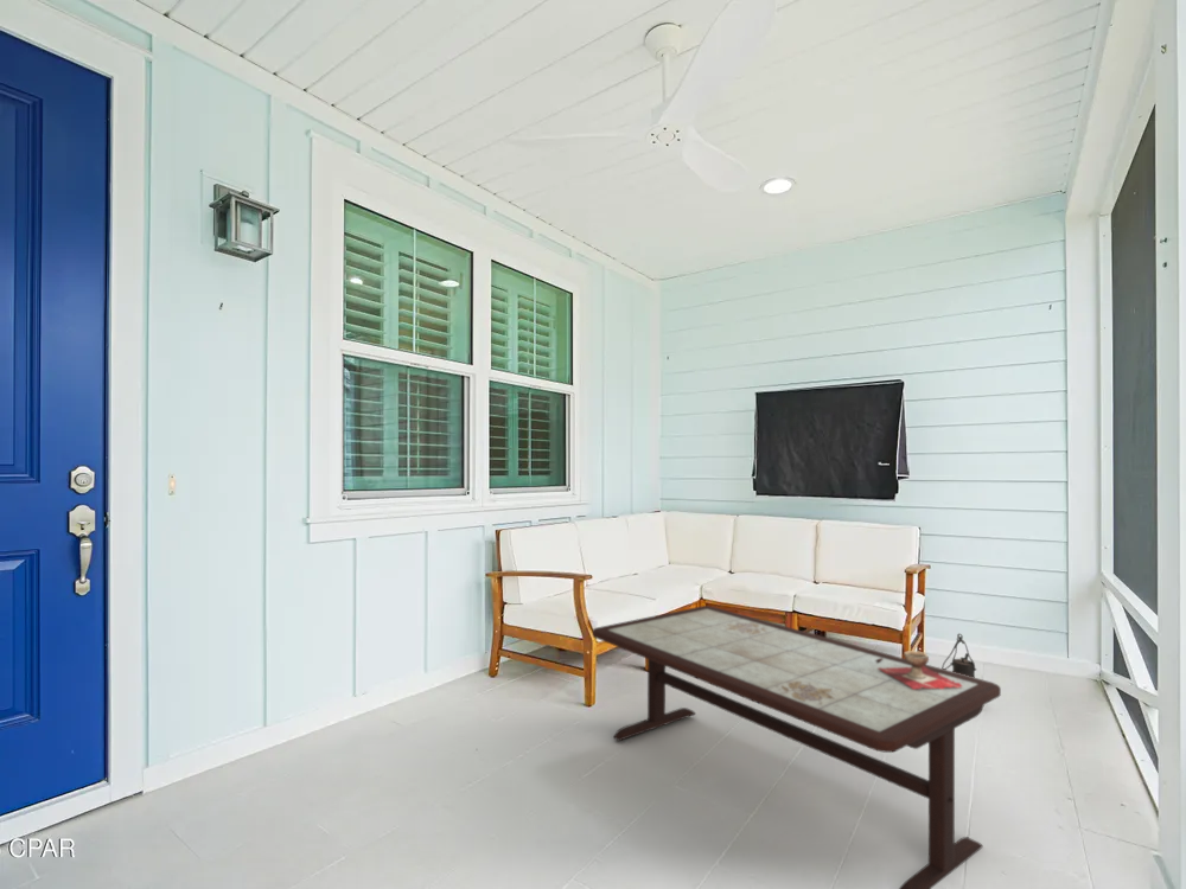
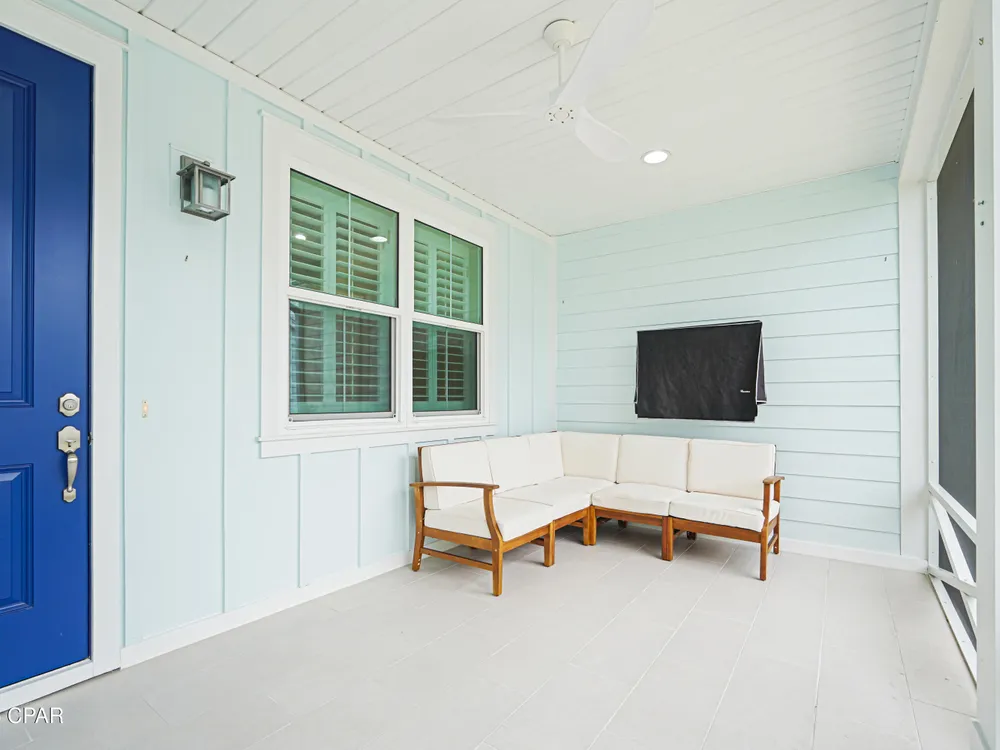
- decorative bowl [875,650,962,690]
- coffee table [592,605,1002,889]
- lantern [940,632,977,678]
